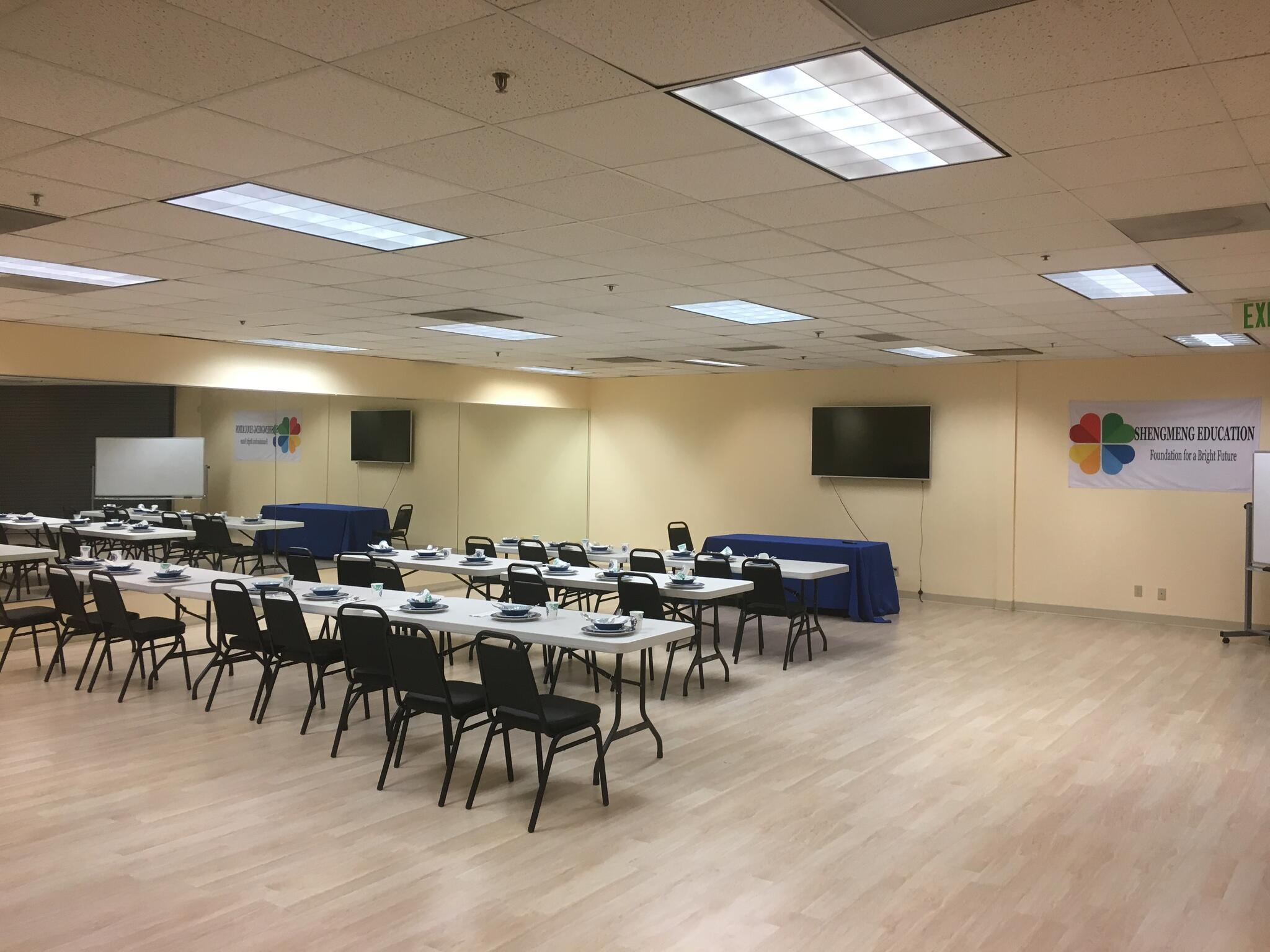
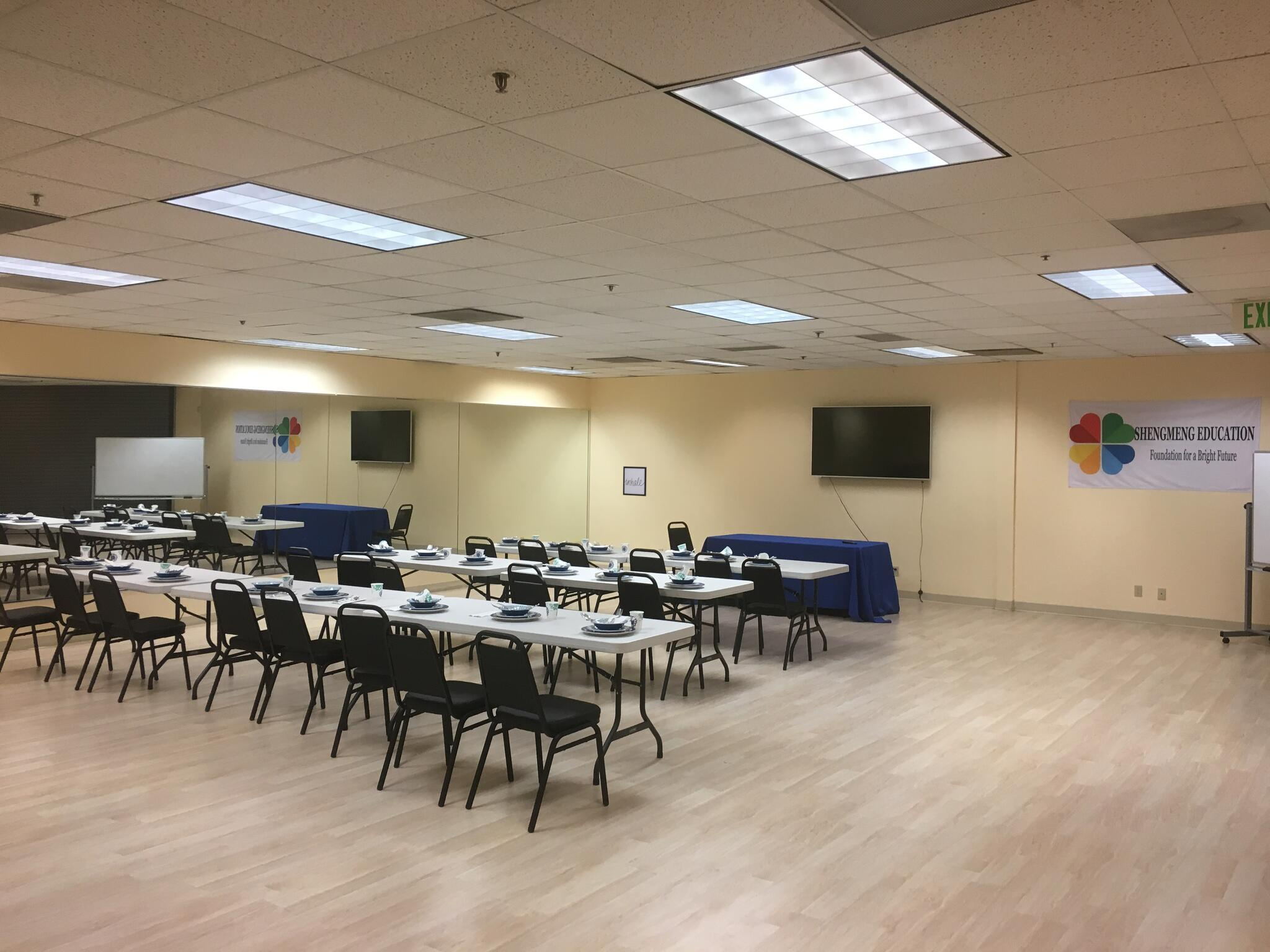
+ wall art [623,465,647,497]
